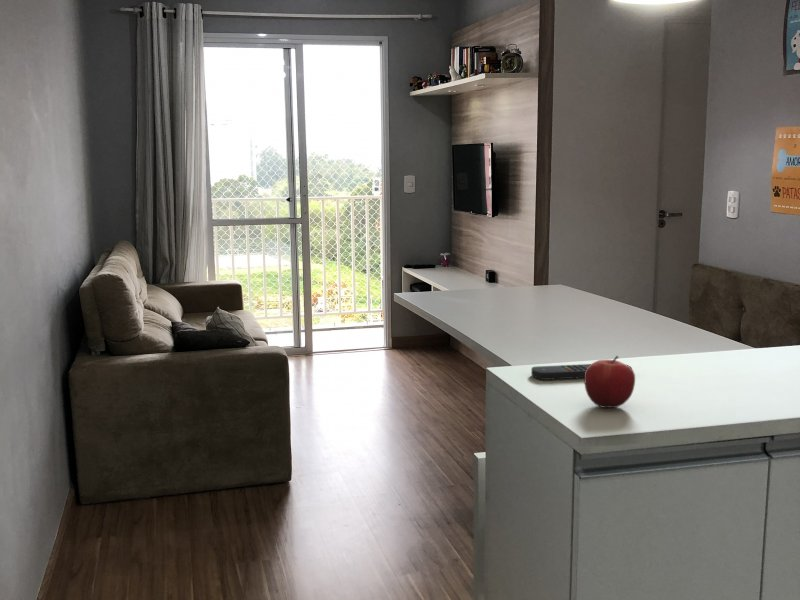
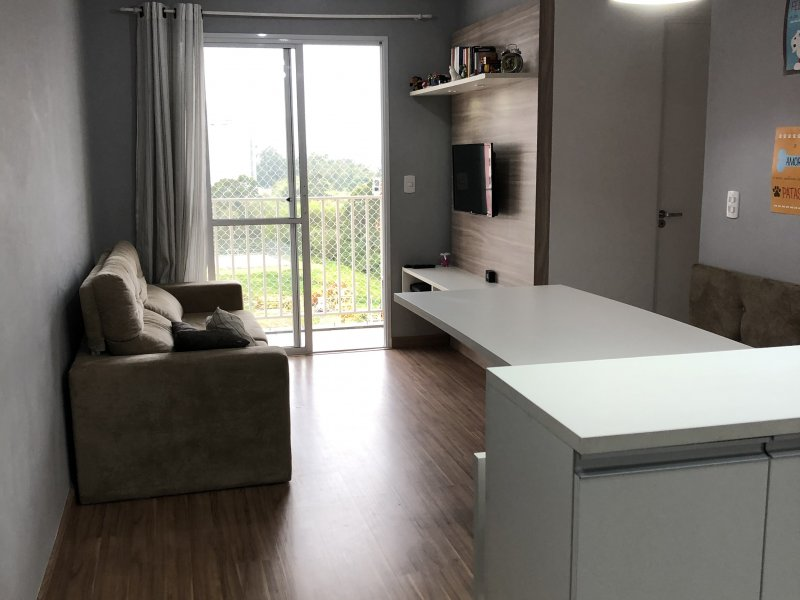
- fruit [583,355,636,409]
- remote control [530,363,633,381]
